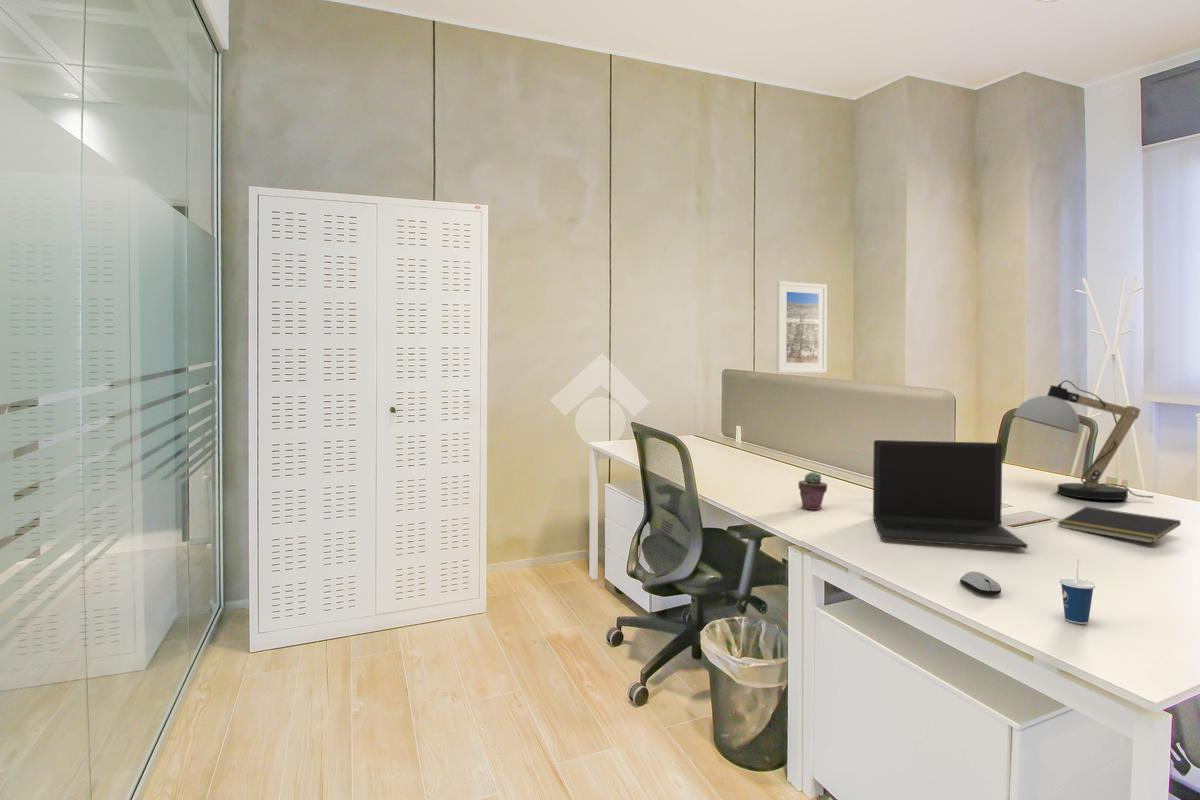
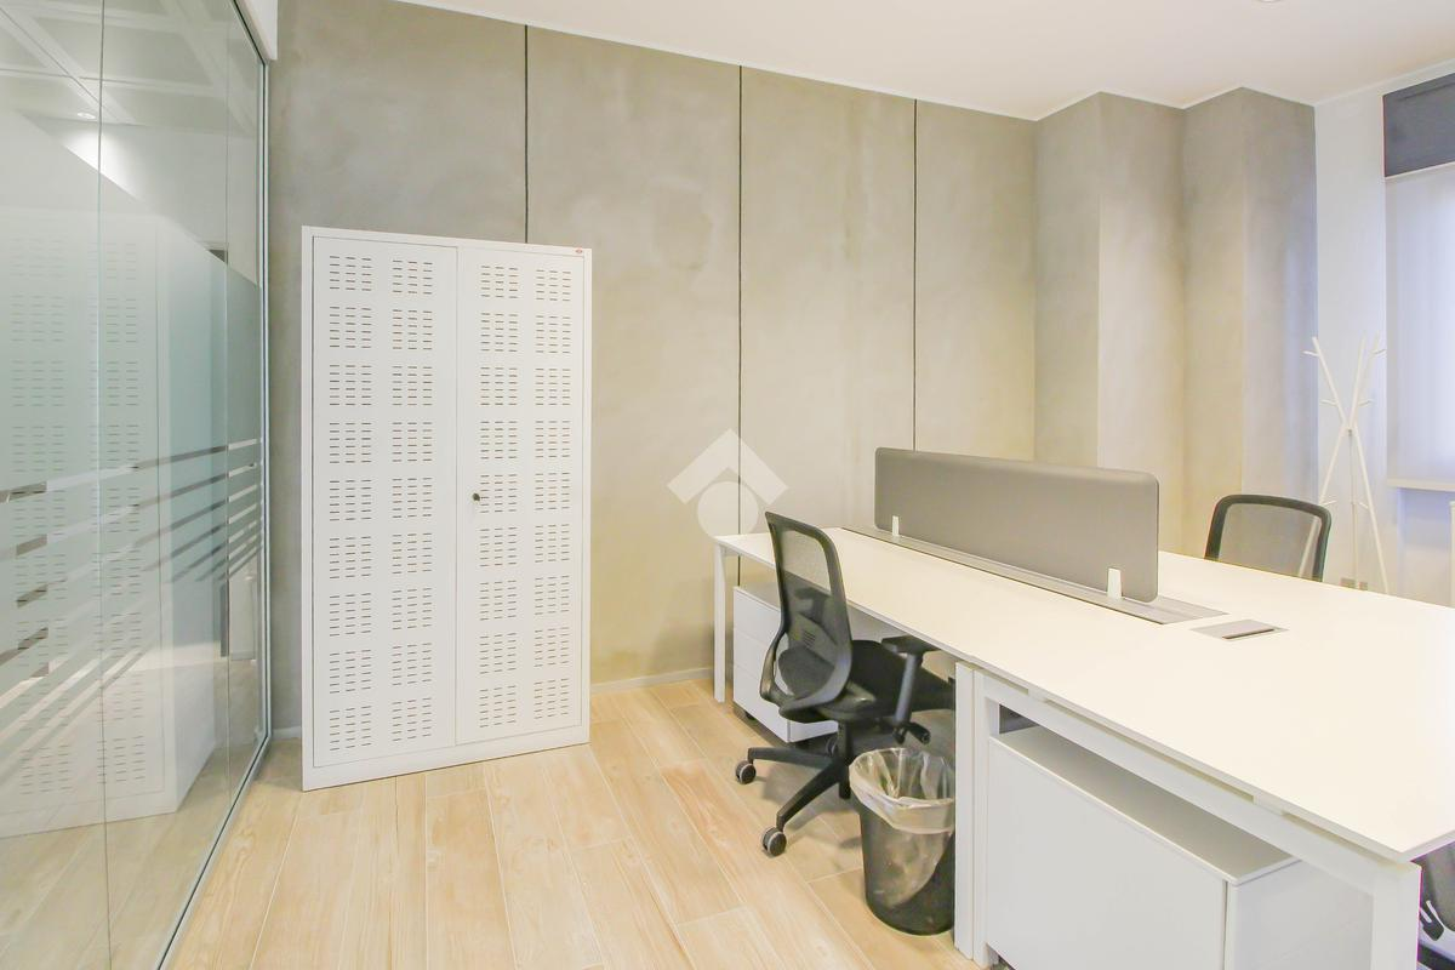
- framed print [776,280,828,374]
- cup [1059,558,1096,625]
- laptop [872,439,1028,550]
- notepad [1056,506,1182,544]
- potted succulent [797,471,828,511]
- computer mouse [959,571,1002,596]
- desk lamp [1012,379,1154,501]
